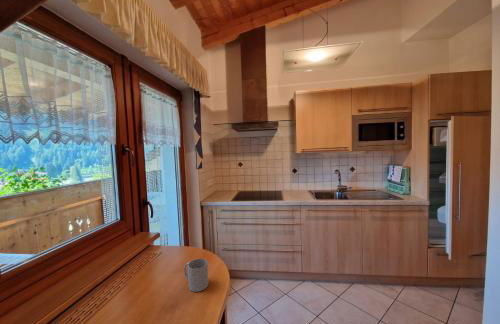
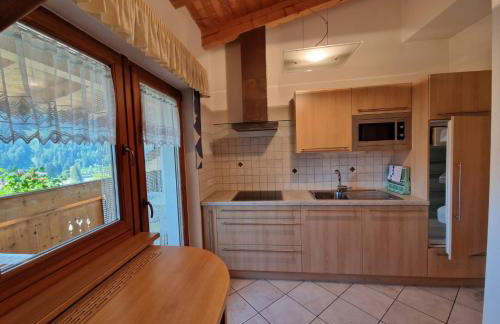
- mug [183,258,209,293]
